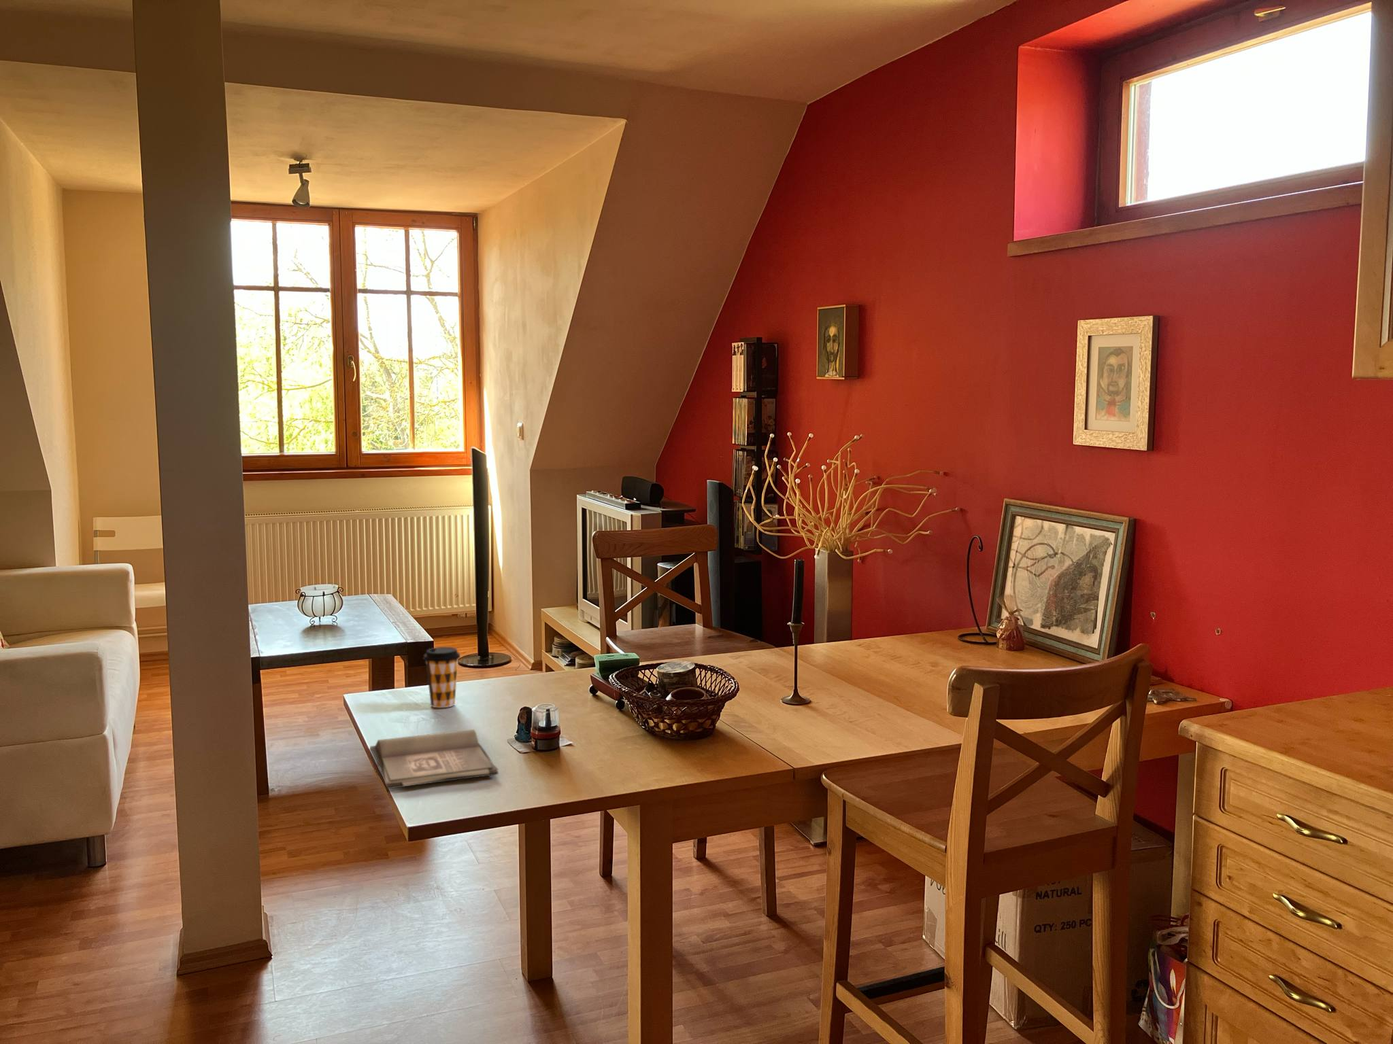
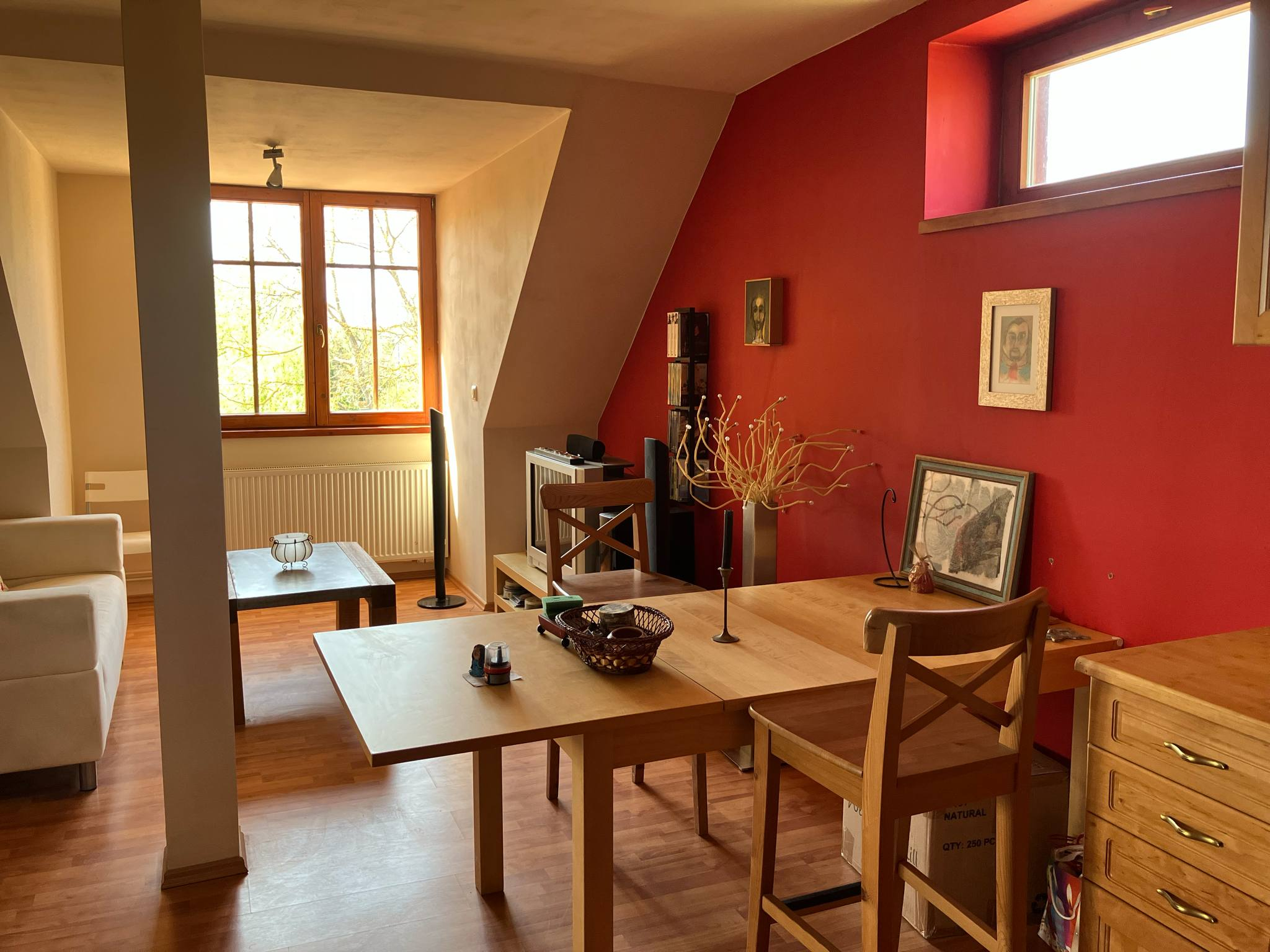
- coffee cup [423,646,461,708]
- hardback book [370,728,499,790]
